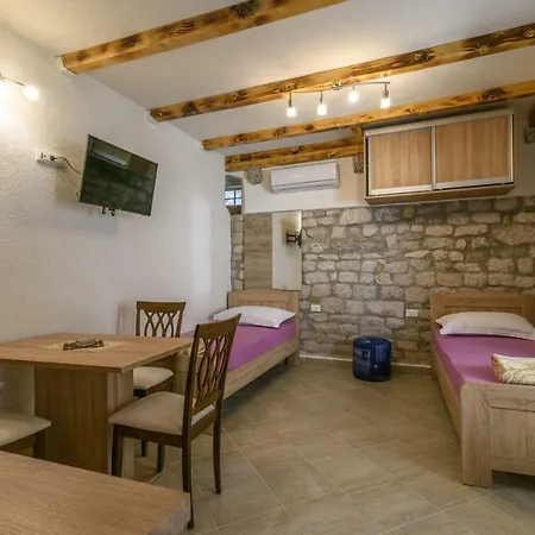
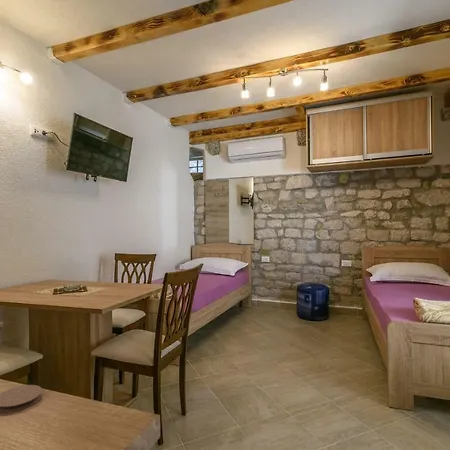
+ coaster [0,384,43,414]
